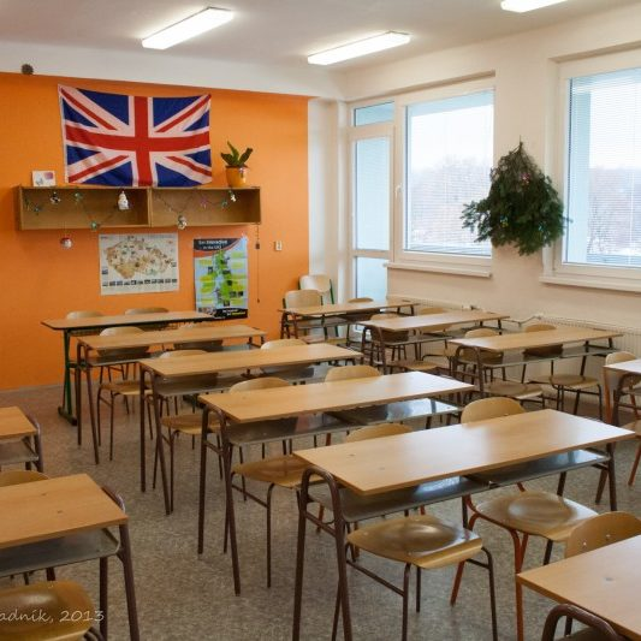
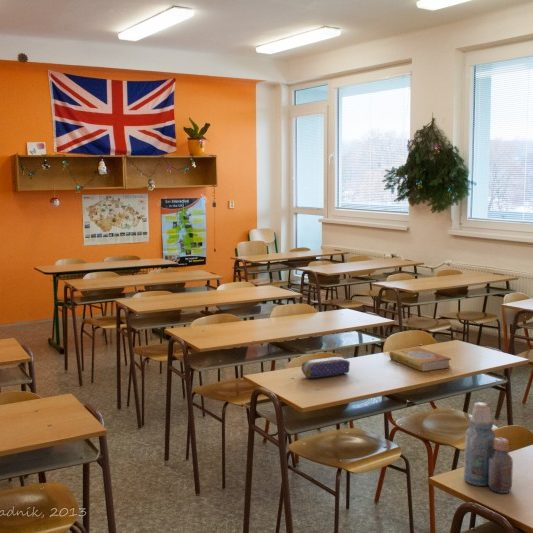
+ book [389,346,452,372]
+ pencil case [301,356,351,379]
+ bottle [463,401,514,494]
